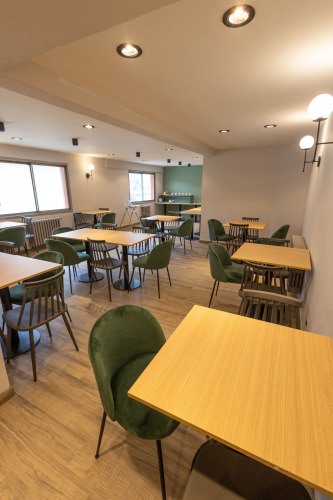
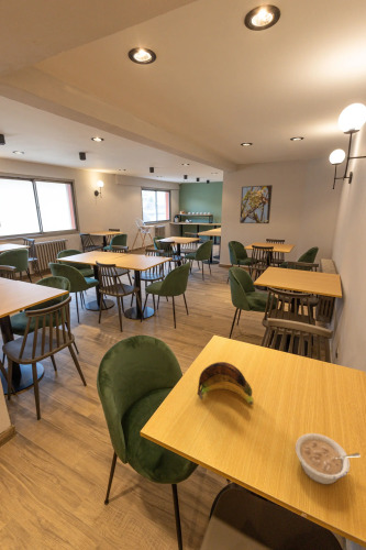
+ banana [197,361,254,406]
+ legume [295,432,362,485]
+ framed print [239,184,274,224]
